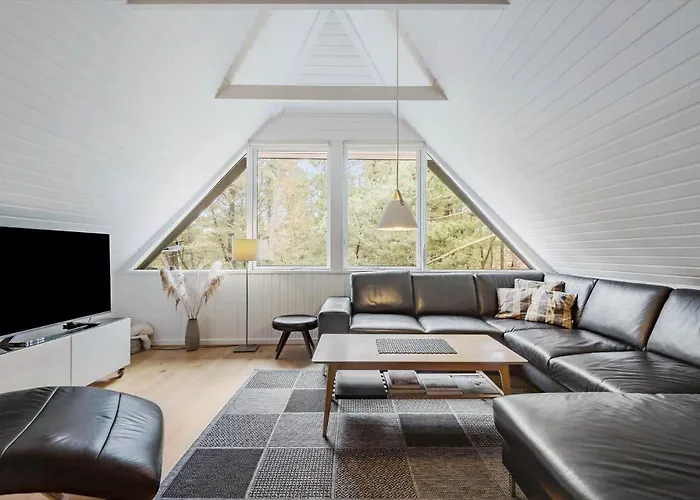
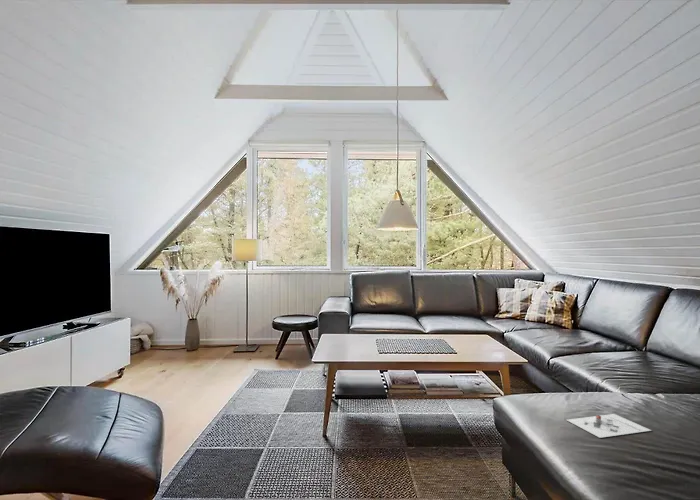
+ architectural model [566,413,652,439]
